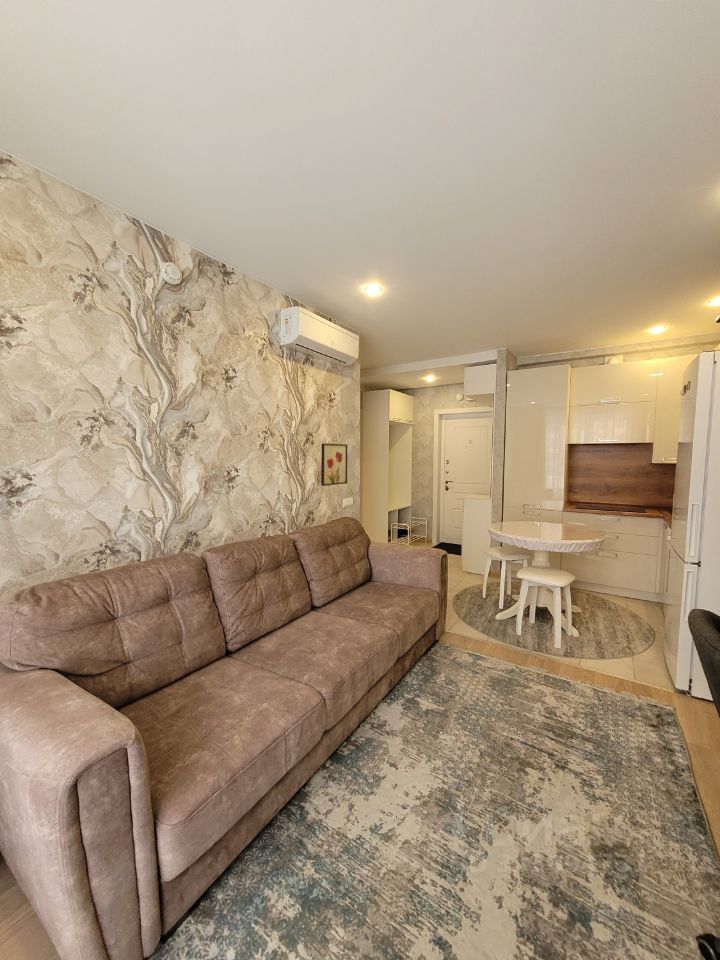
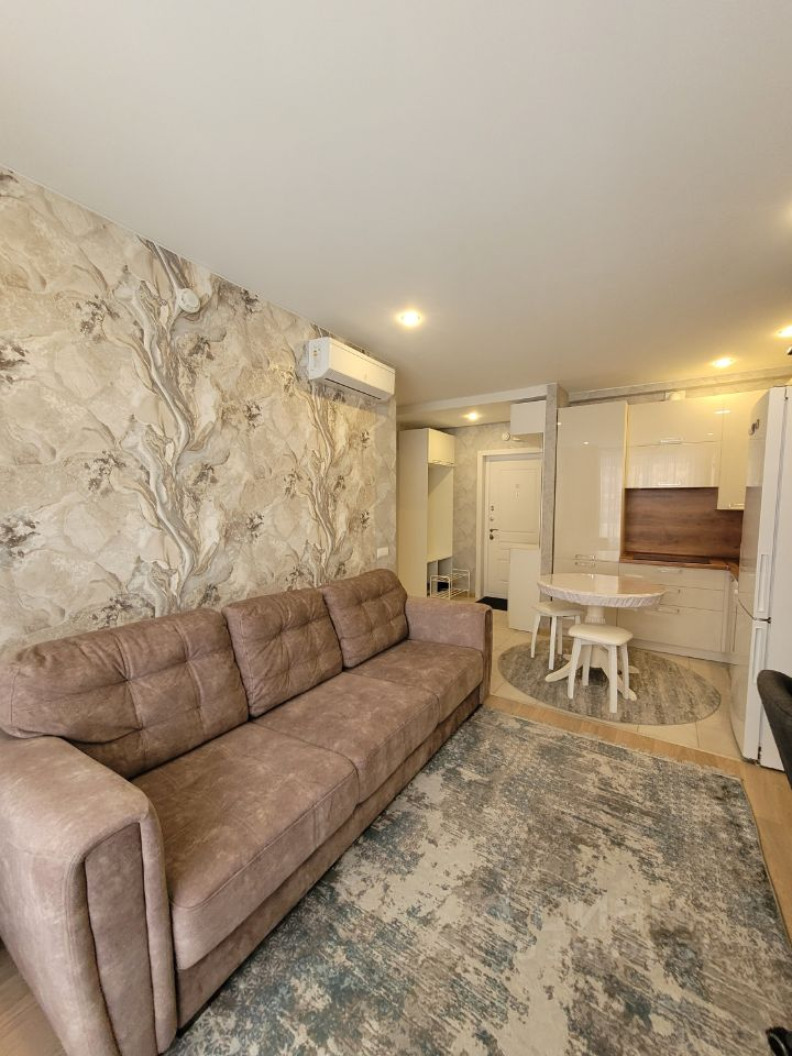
- wall art [320,442,348,487]
